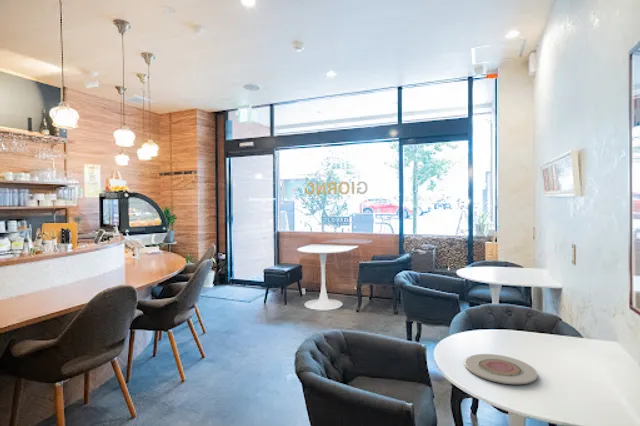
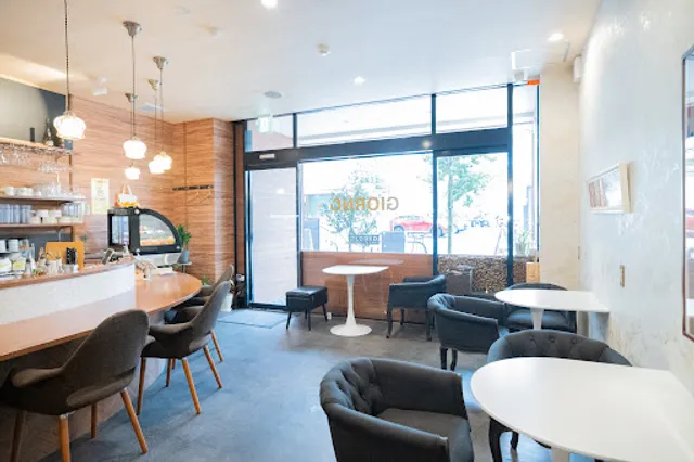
- plate [464,353,538,385]
